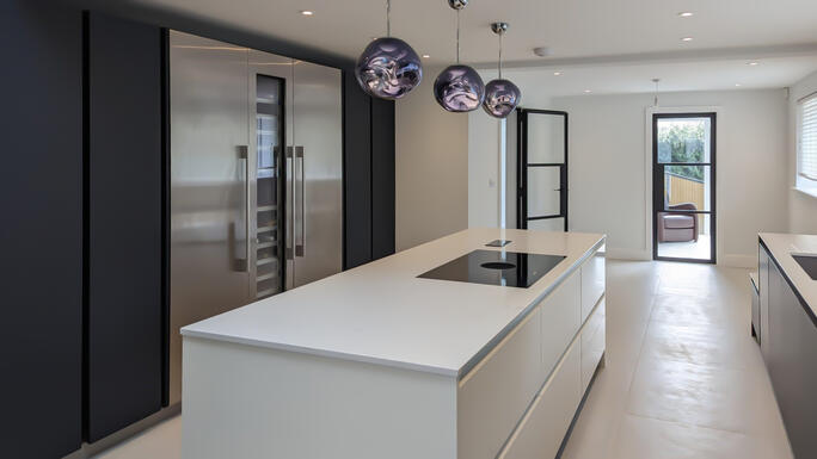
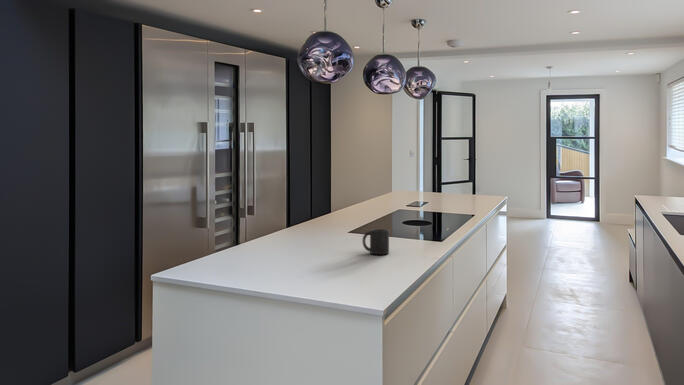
+ mug [362,228,390,255]
